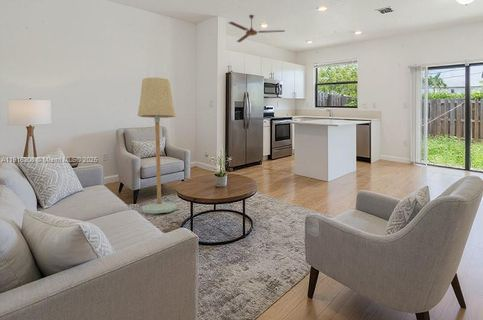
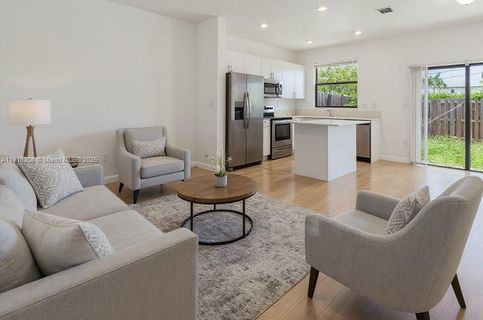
- ceiling fan [228,14,286,43]
- floor lamp [137,77,178,215]
